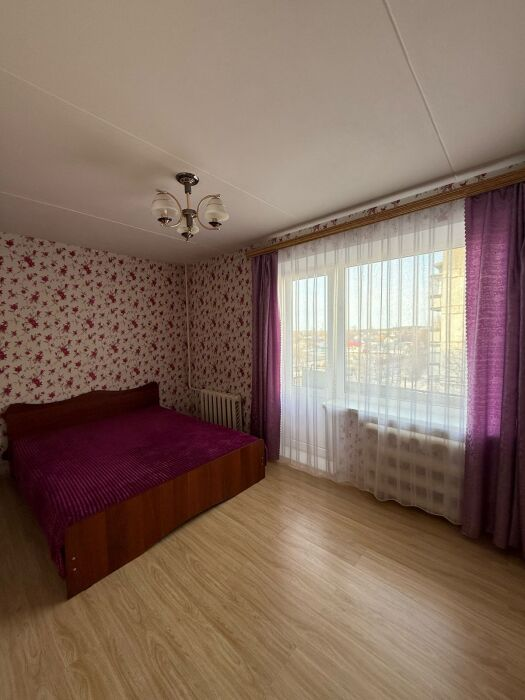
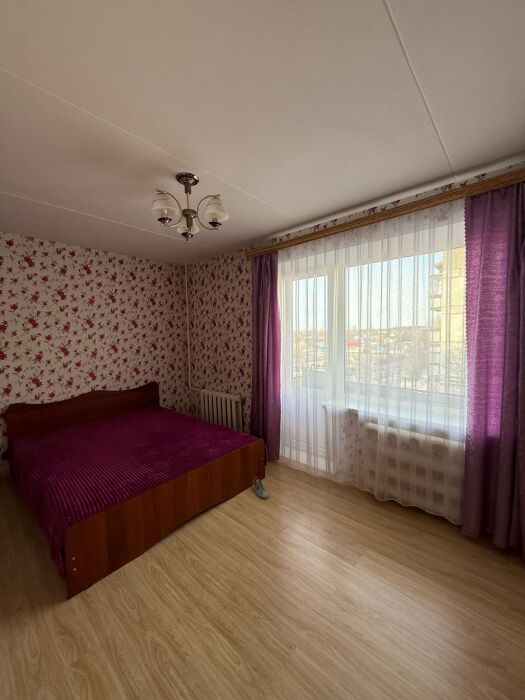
+ sneaker [252,476,270,499]
